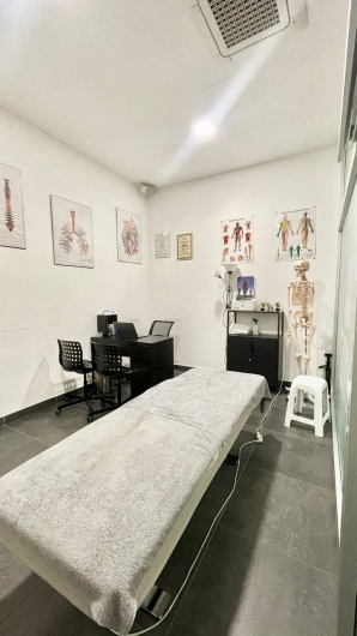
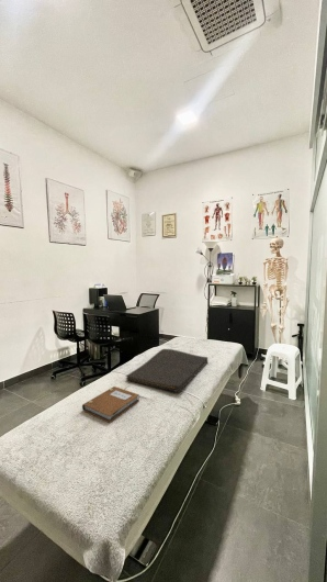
+ notebook [81,385,140,423]
+ hand towel [125,348,208,393]
